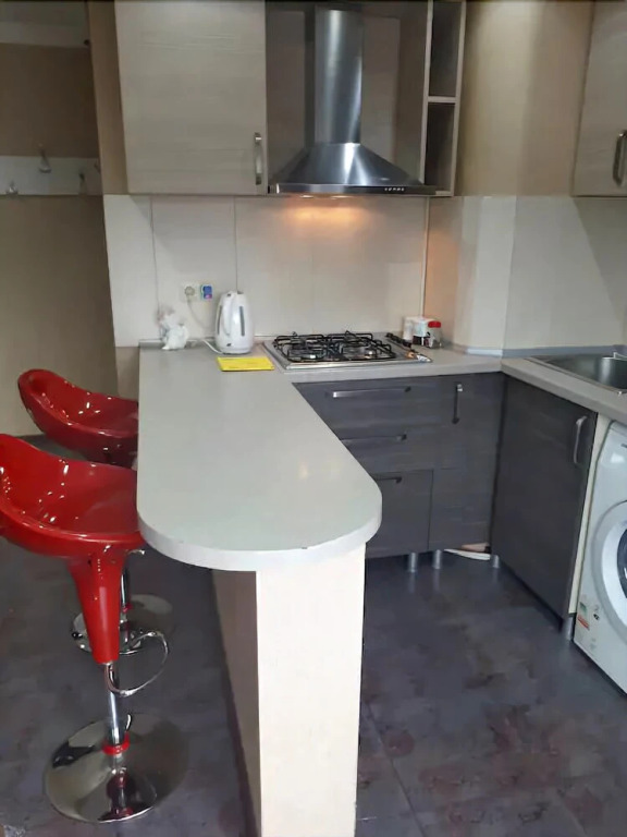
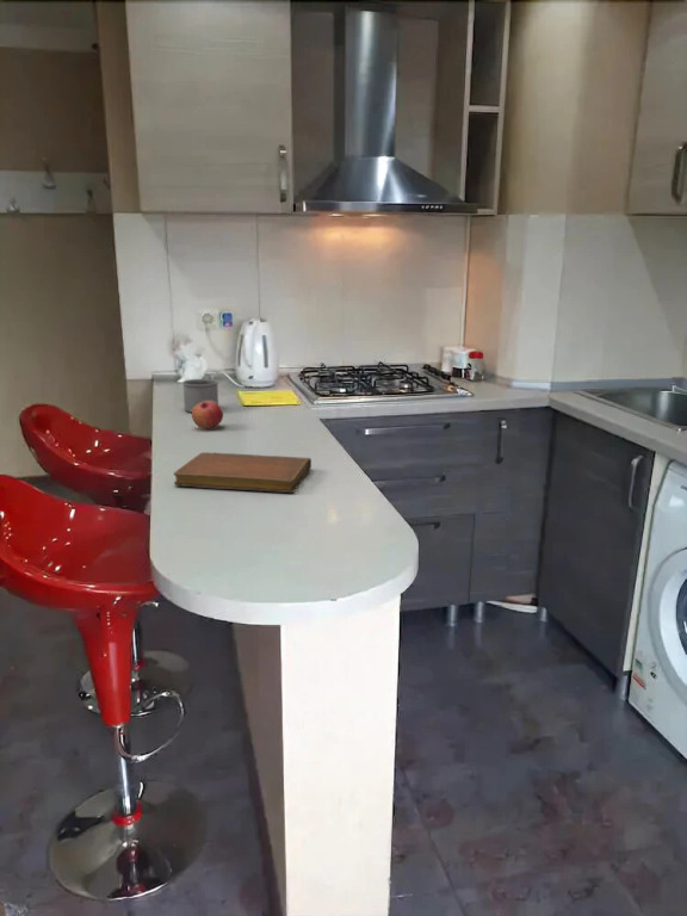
+ mug [181,376,219,414]
+ notebook [173,451,312,494]
+ pomegranate [191,401,224,429]
